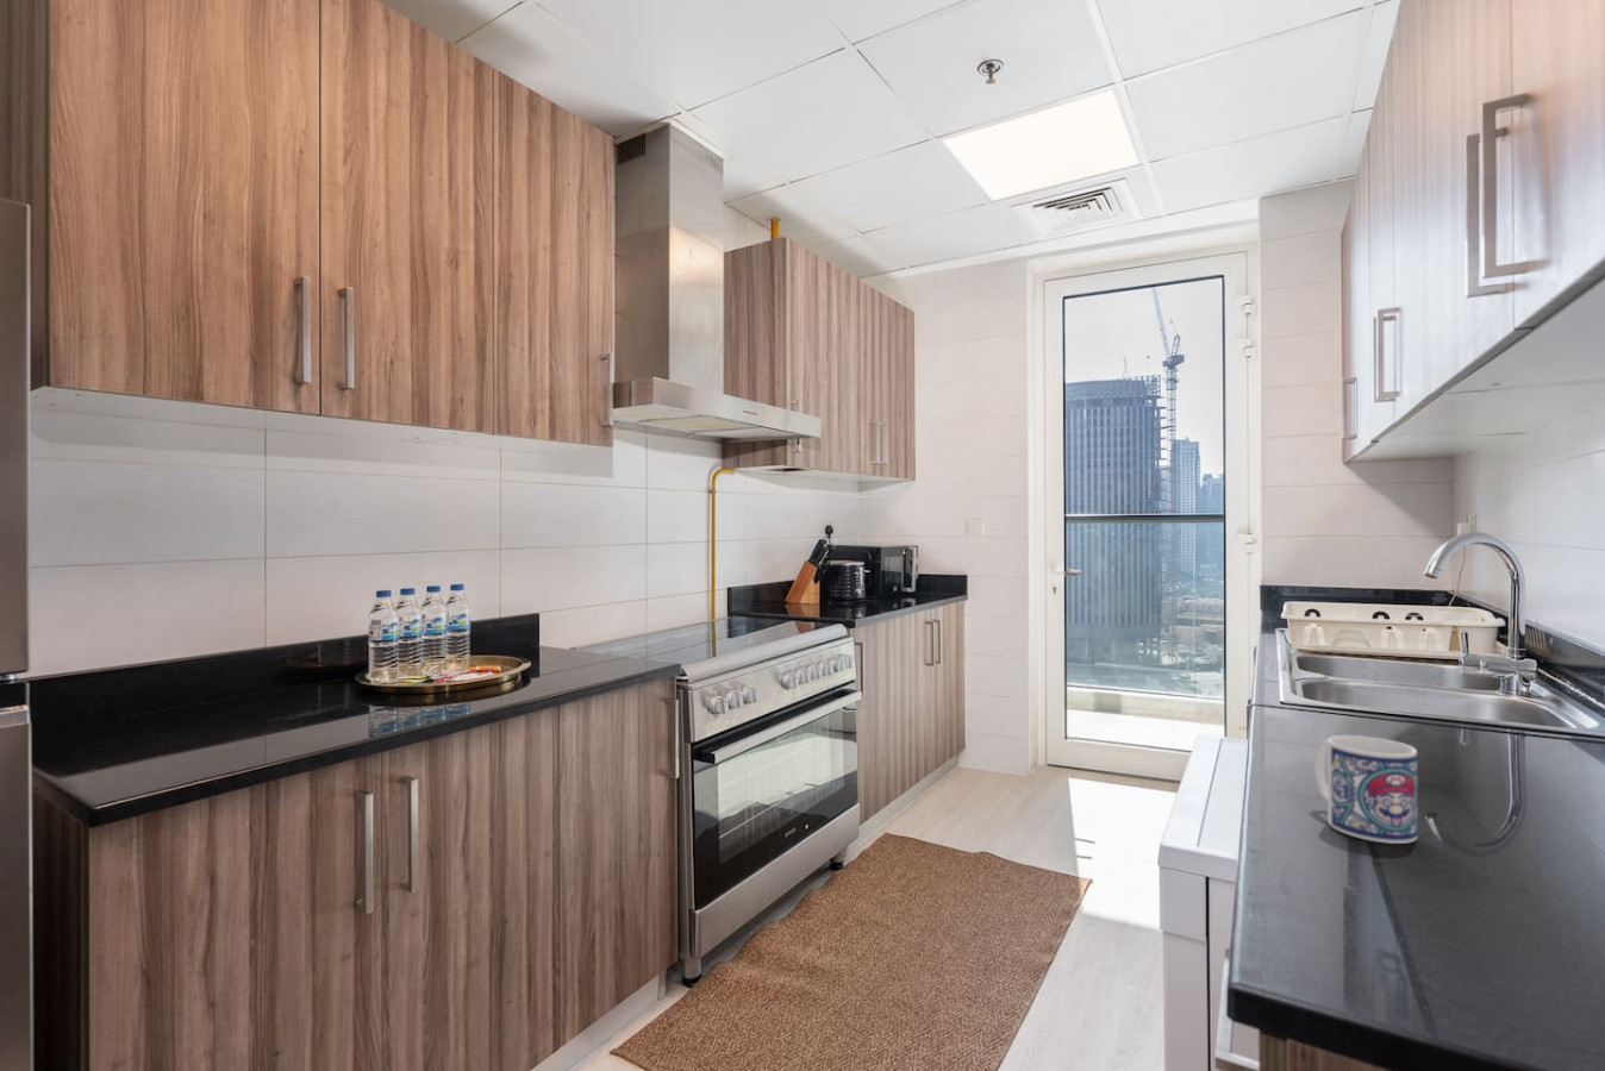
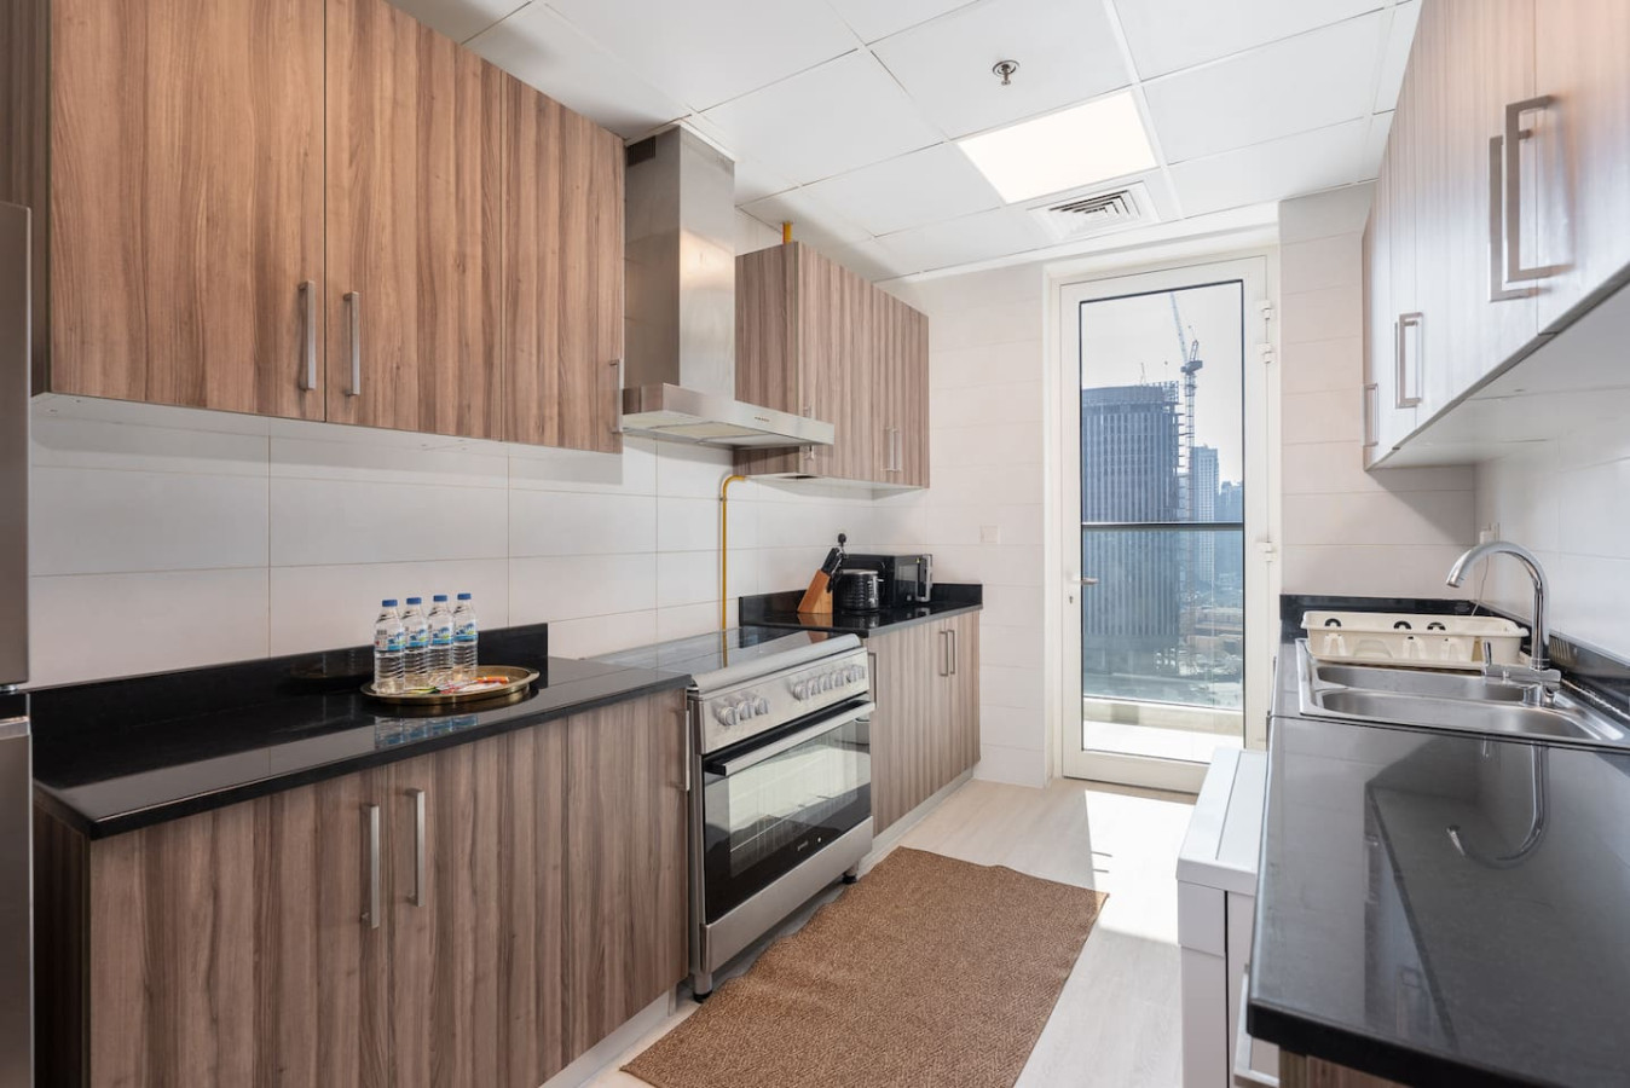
- mug [1313,734,1418,845]
